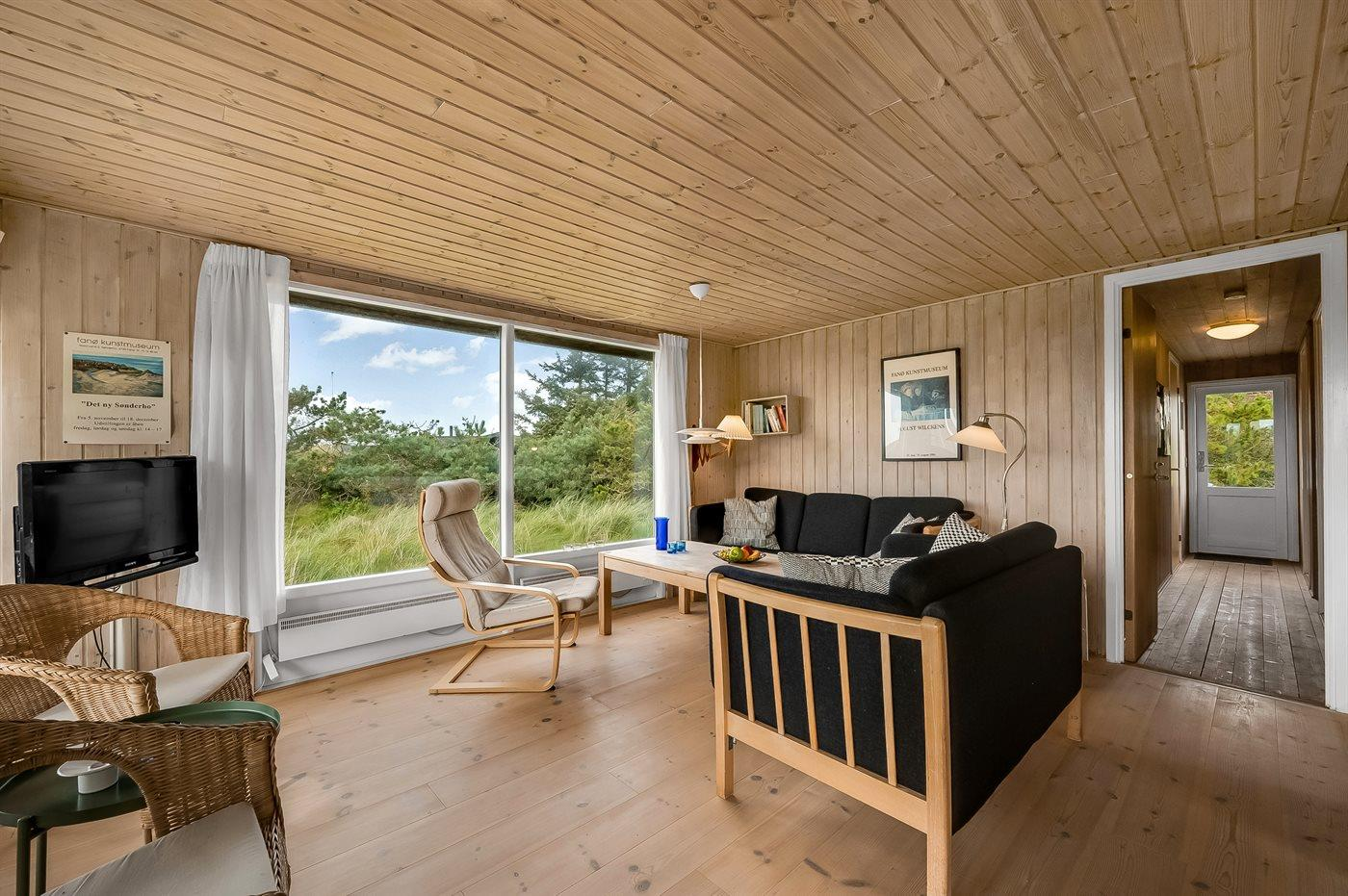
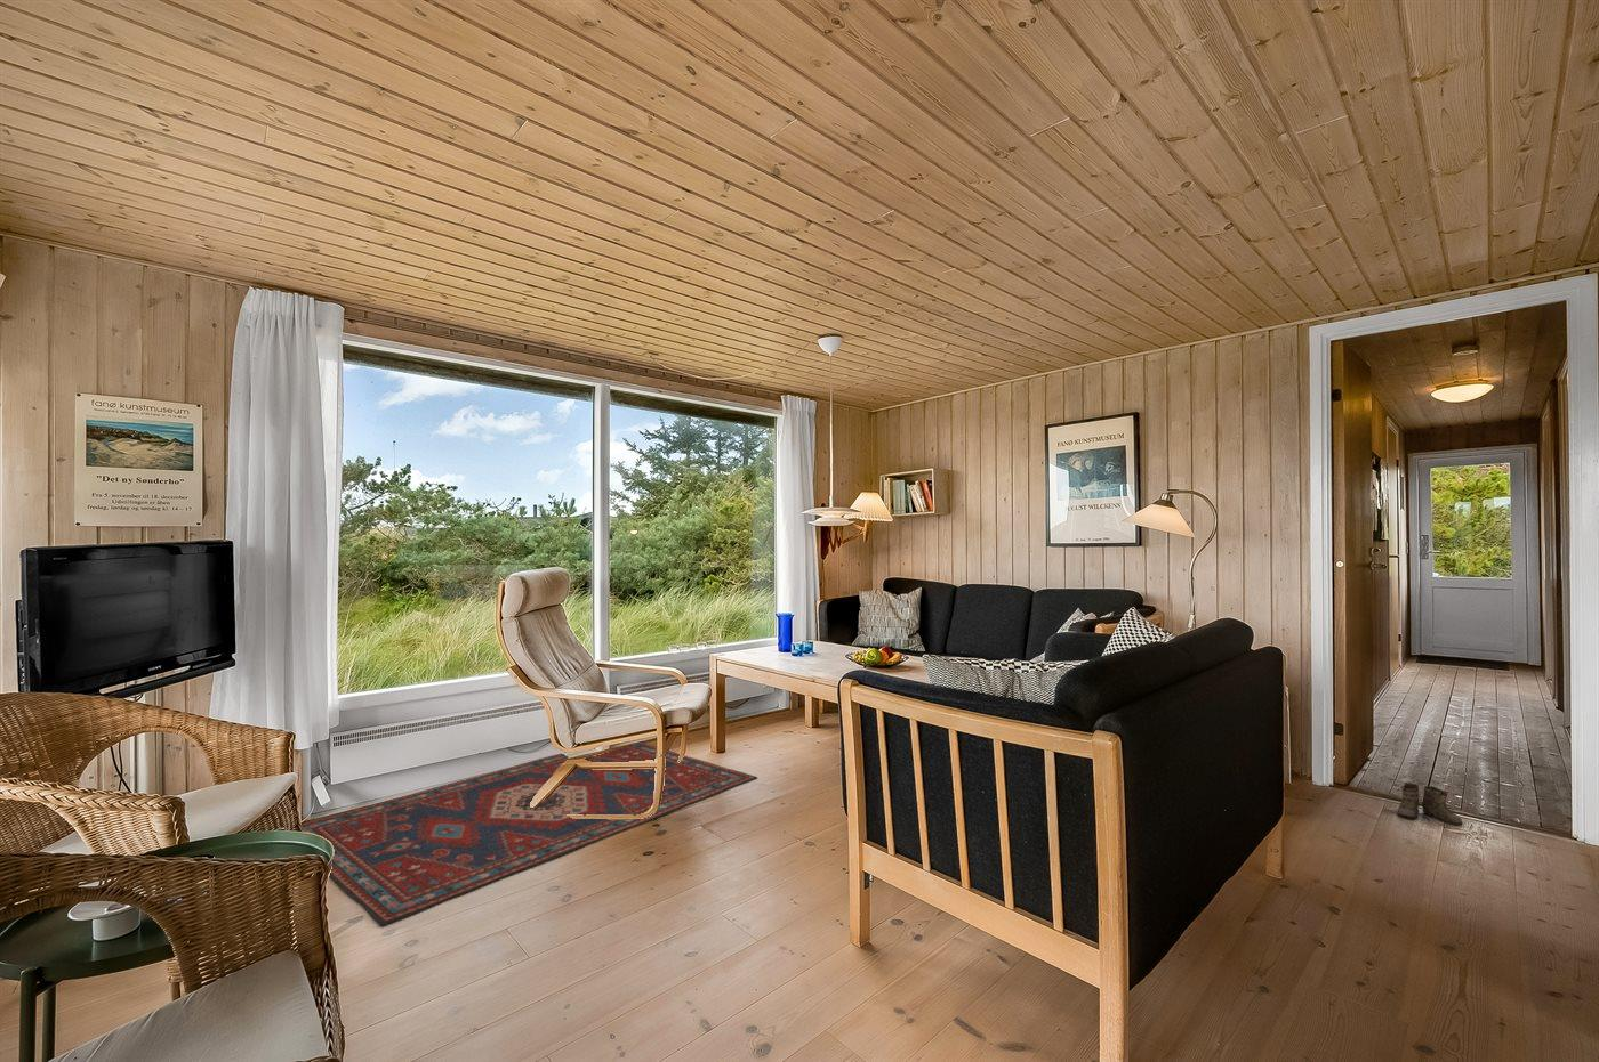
+ boots [1396,781,1463,827]
+ rug [301,742,758,927]
